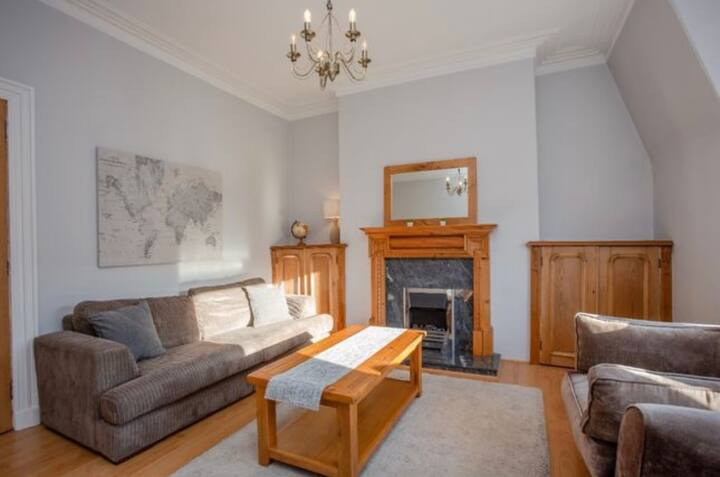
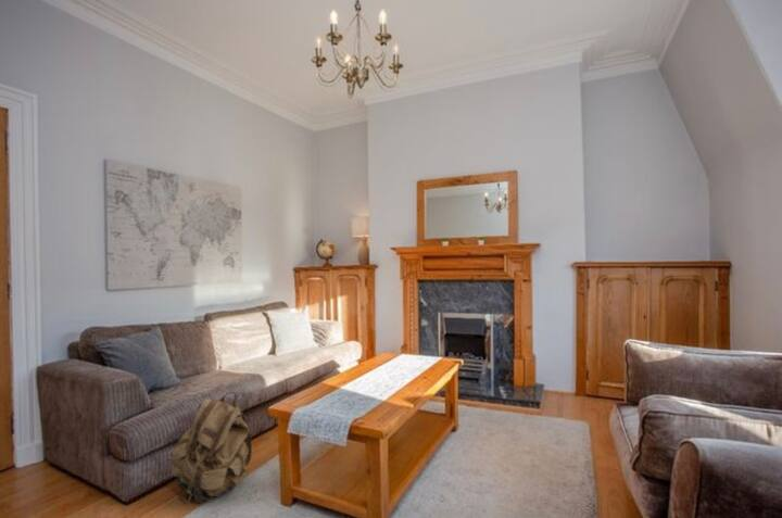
+ backpack [169,391,253,505]
